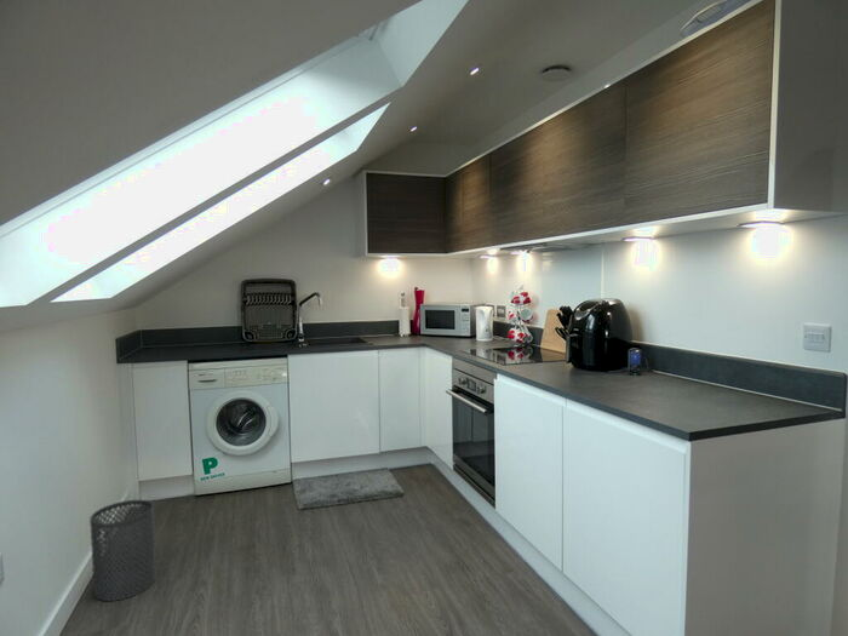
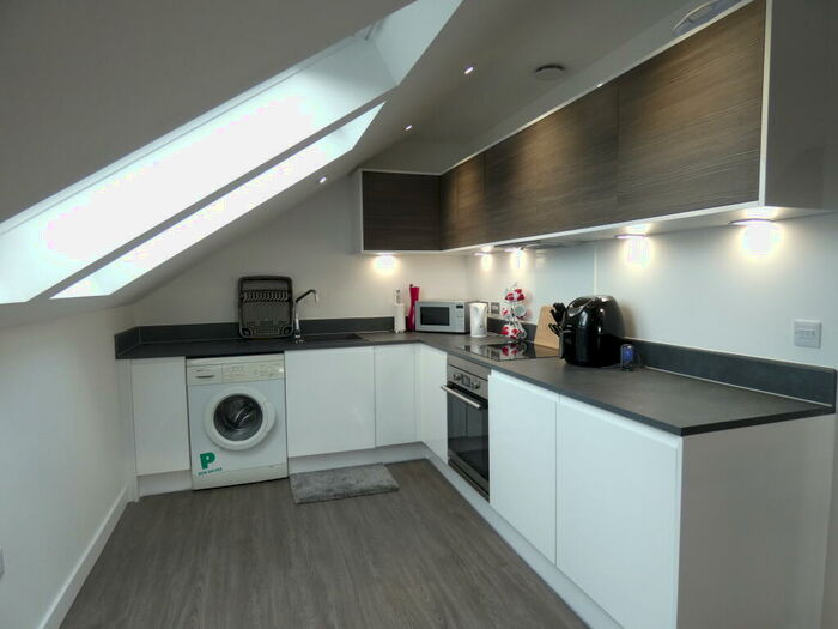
- trash can [88,498,157,602]
